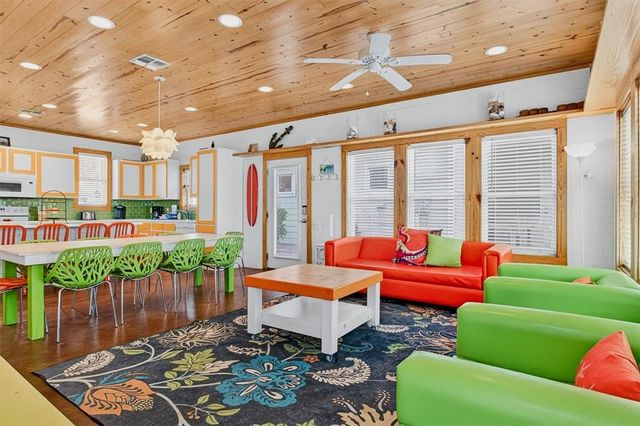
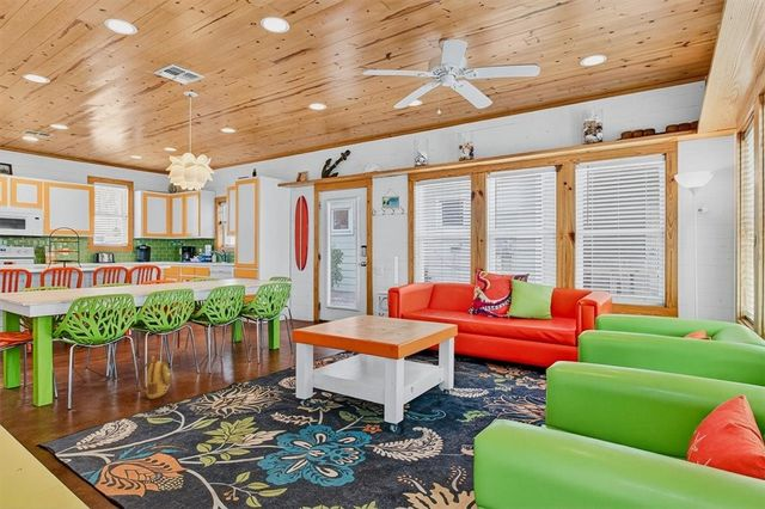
+ backpack [136,355,172,400]
